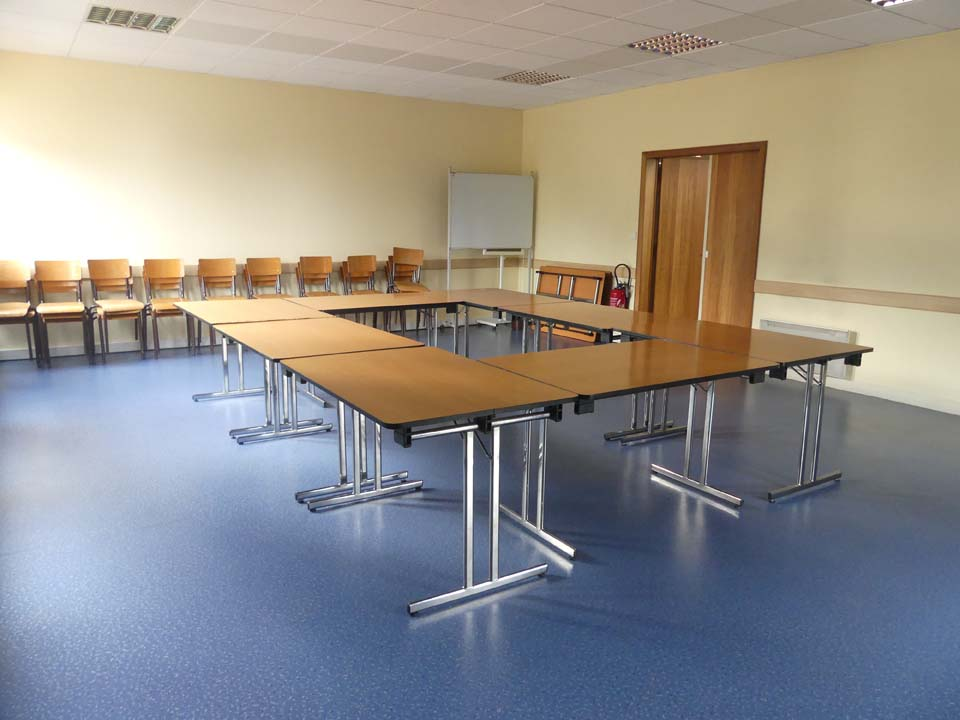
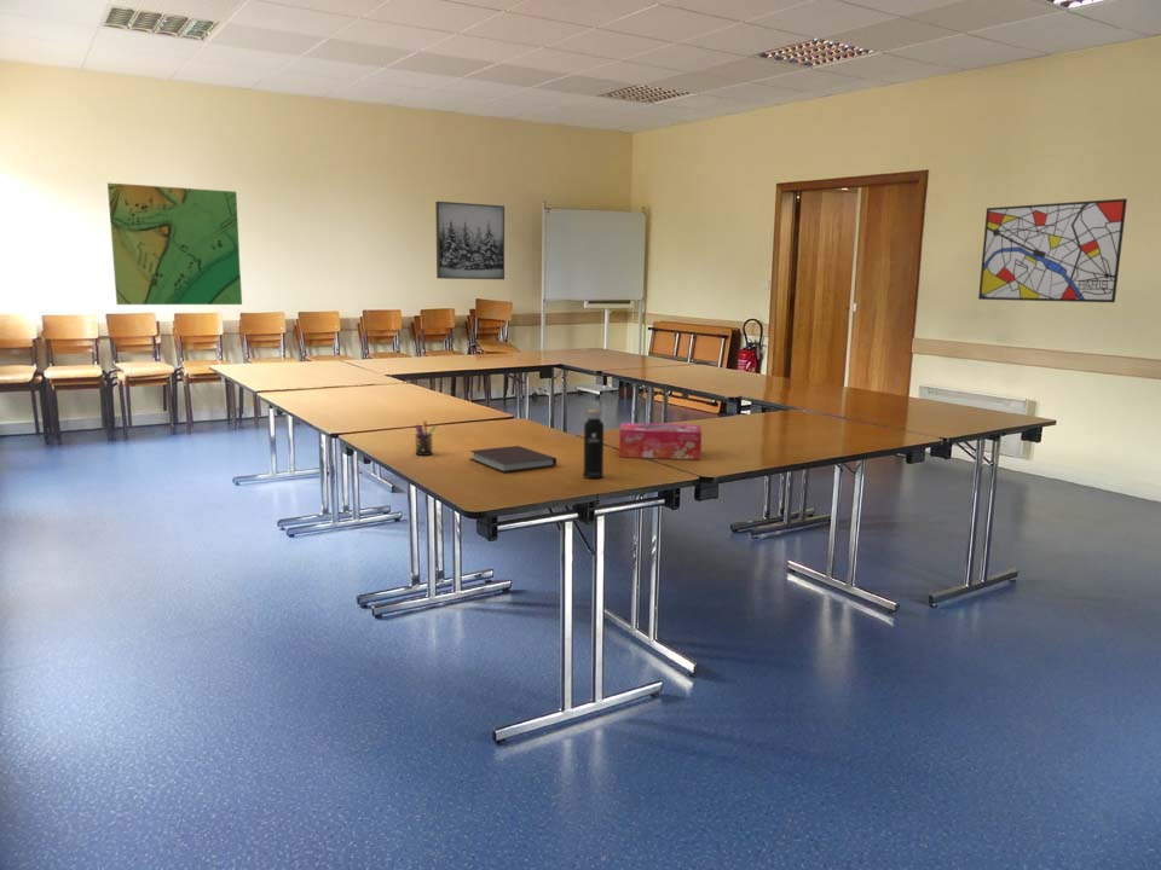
+ map [106,182,243,306]
+ tissue box [618,422,703,460]
+ notebook [469,445,558,474]
+ wall art [977,197,1128,303]
+ water bottle [583,402,605,480]
+ pen holder [414,419,438,457]
+ wall art [434,201,506,280]
